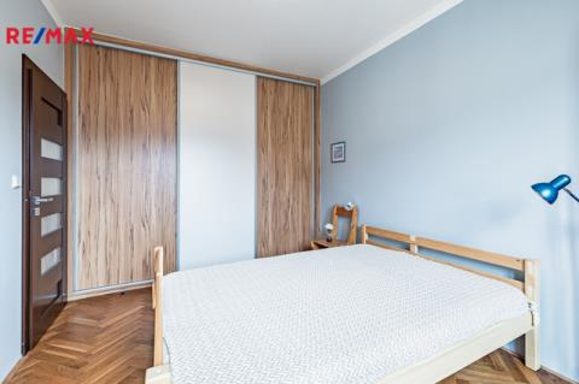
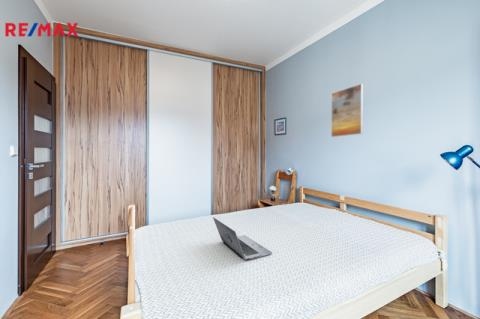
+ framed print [330,83,364,138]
+ laptop [212,217,273,261]
